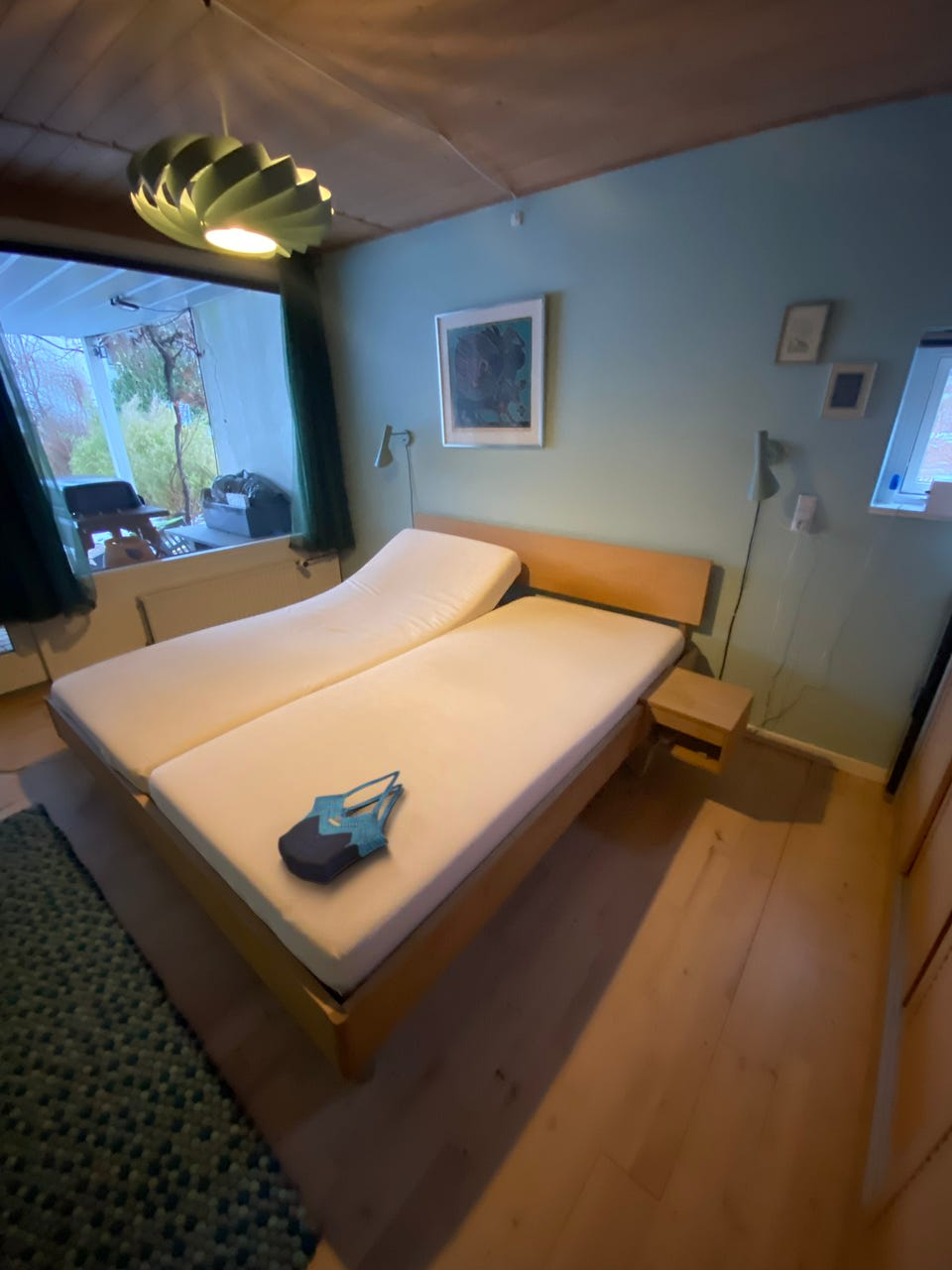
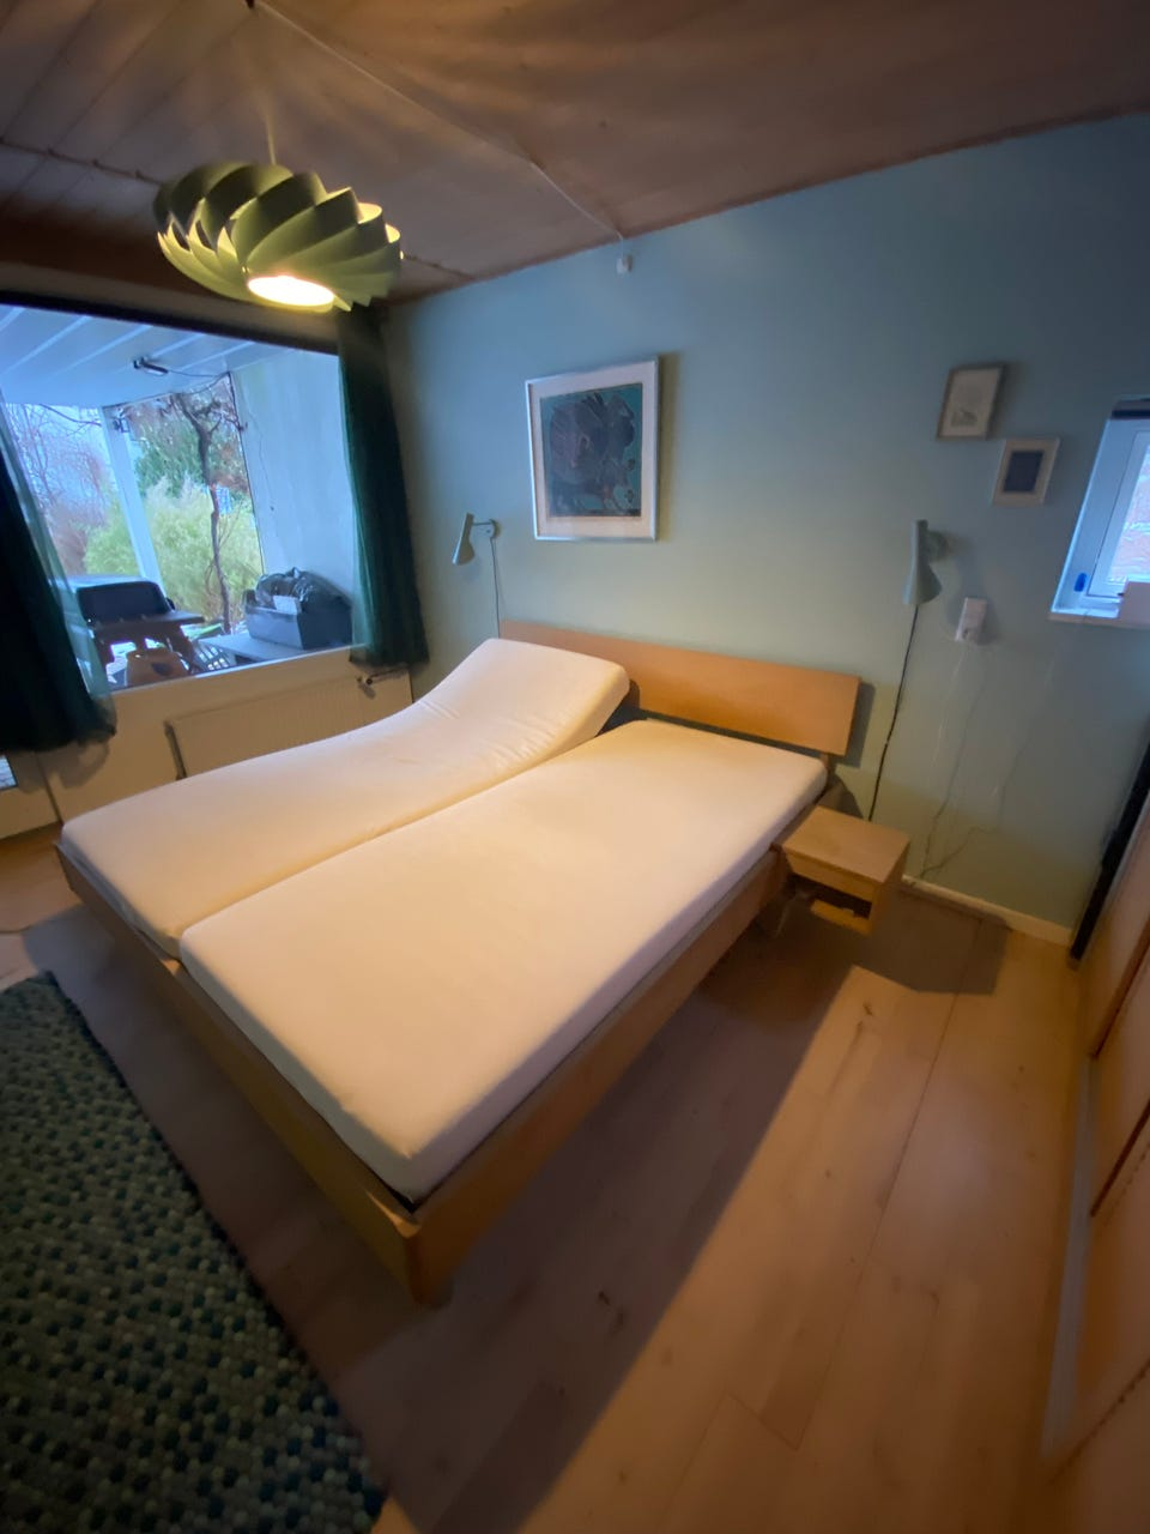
- tote bag [277,770,404,885]
